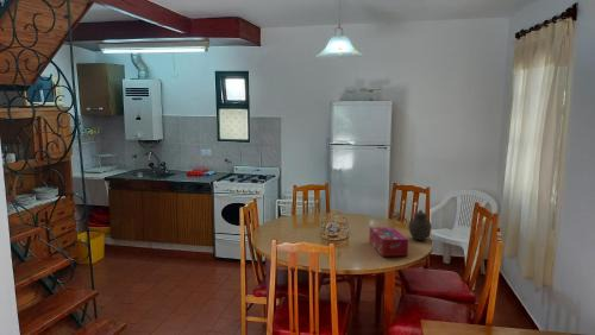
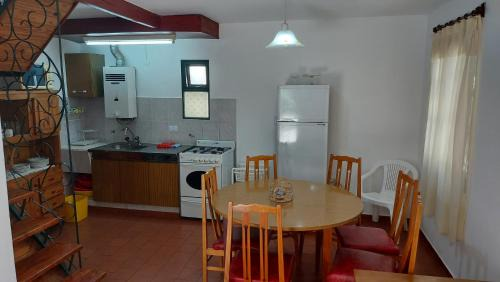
- jar [407,209,433,241]
- tissue box [368,226,409,258]
